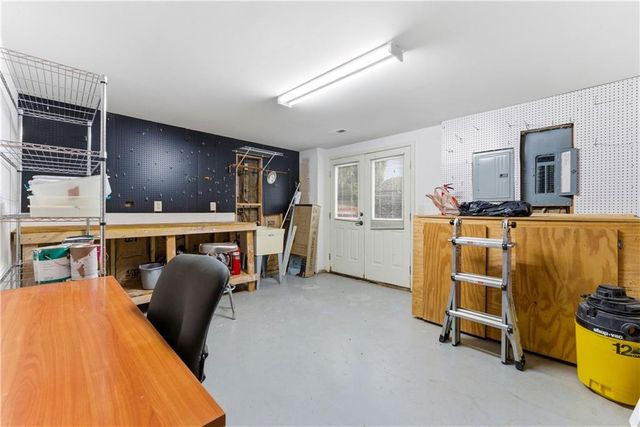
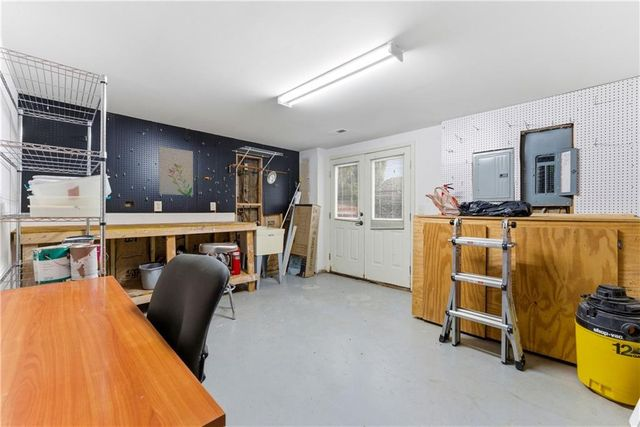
+ wall art [158,146,194,196]
